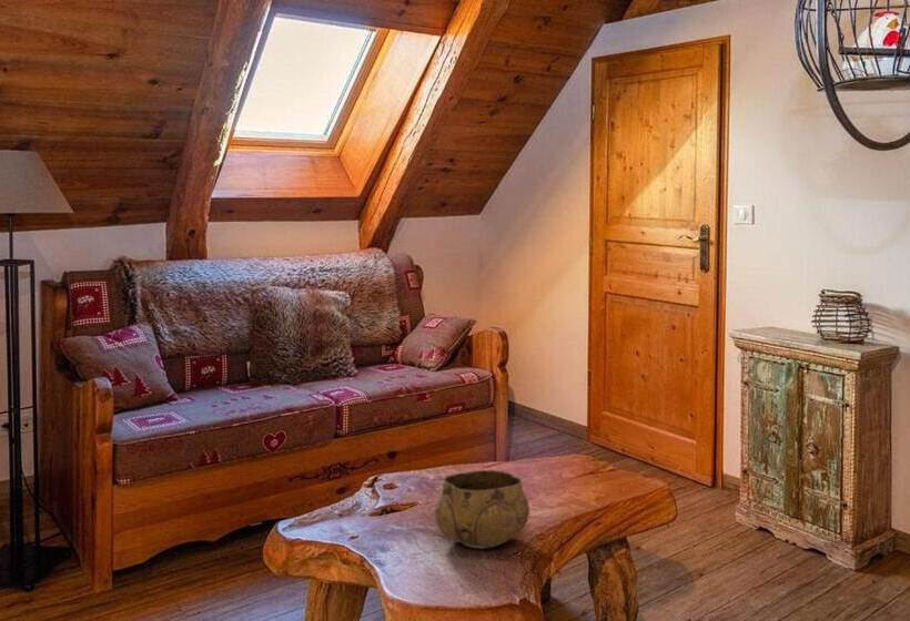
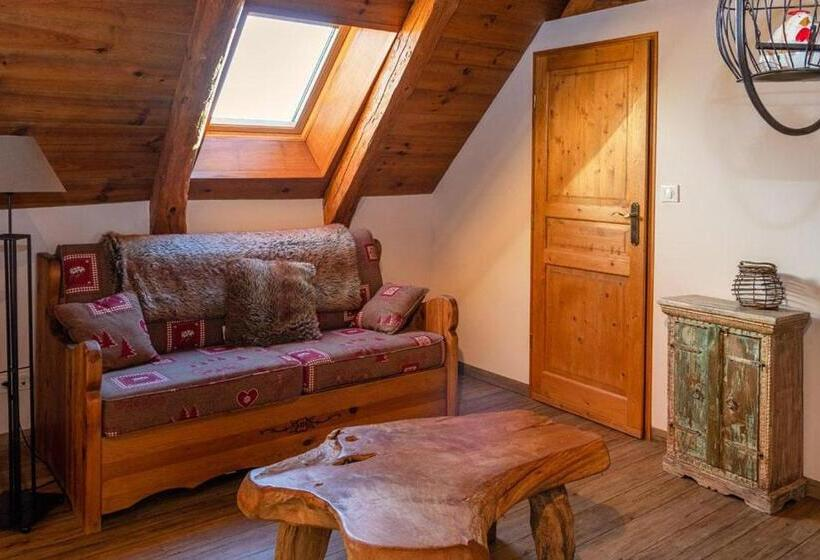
- decorative bowl [434,469,530,549]
